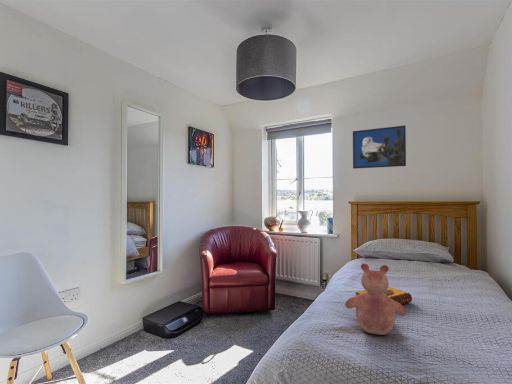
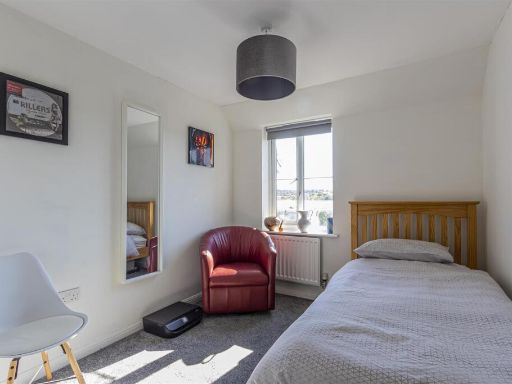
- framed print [352,124,407,170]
- teddy bear [344,262,408,336]
- hardback book [354,286,413,305]
